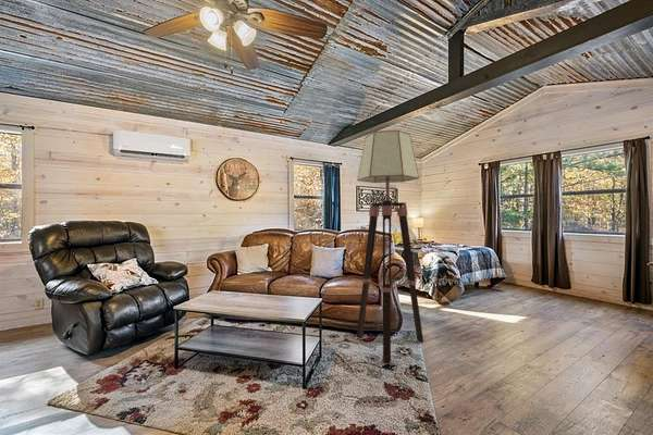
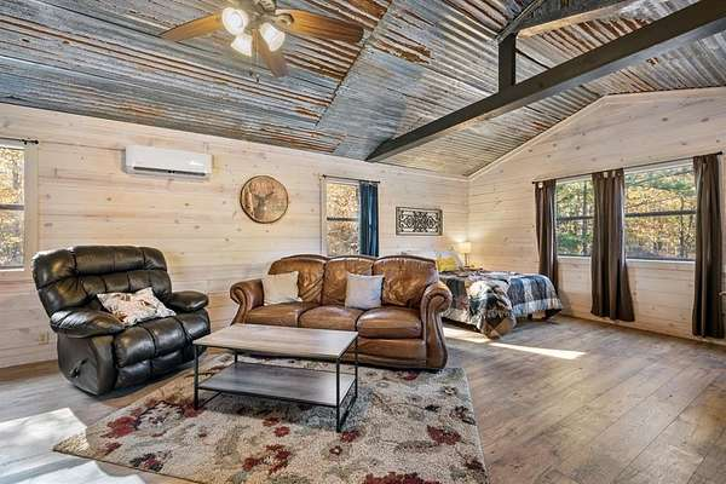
- floor lamp [356,129,424,363]
